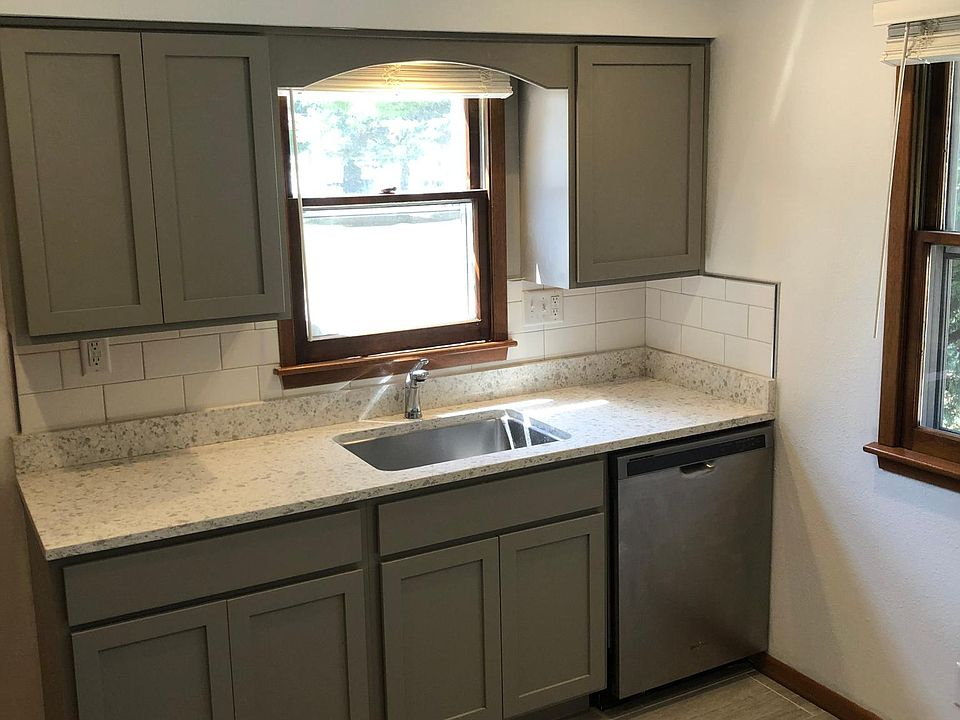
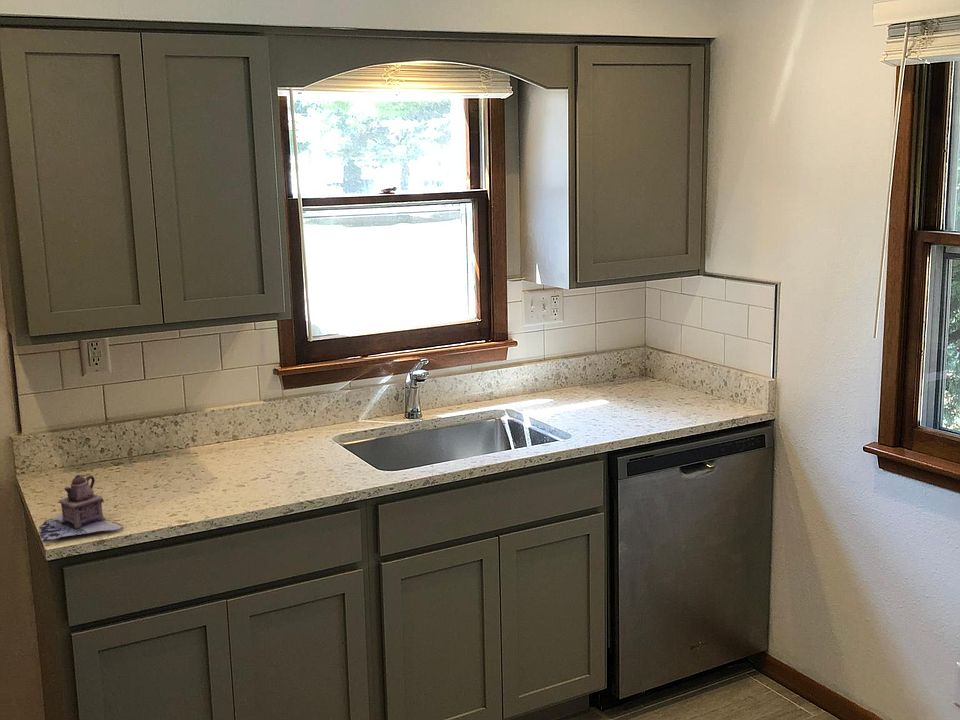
+ teapot [38,474,124,543]
